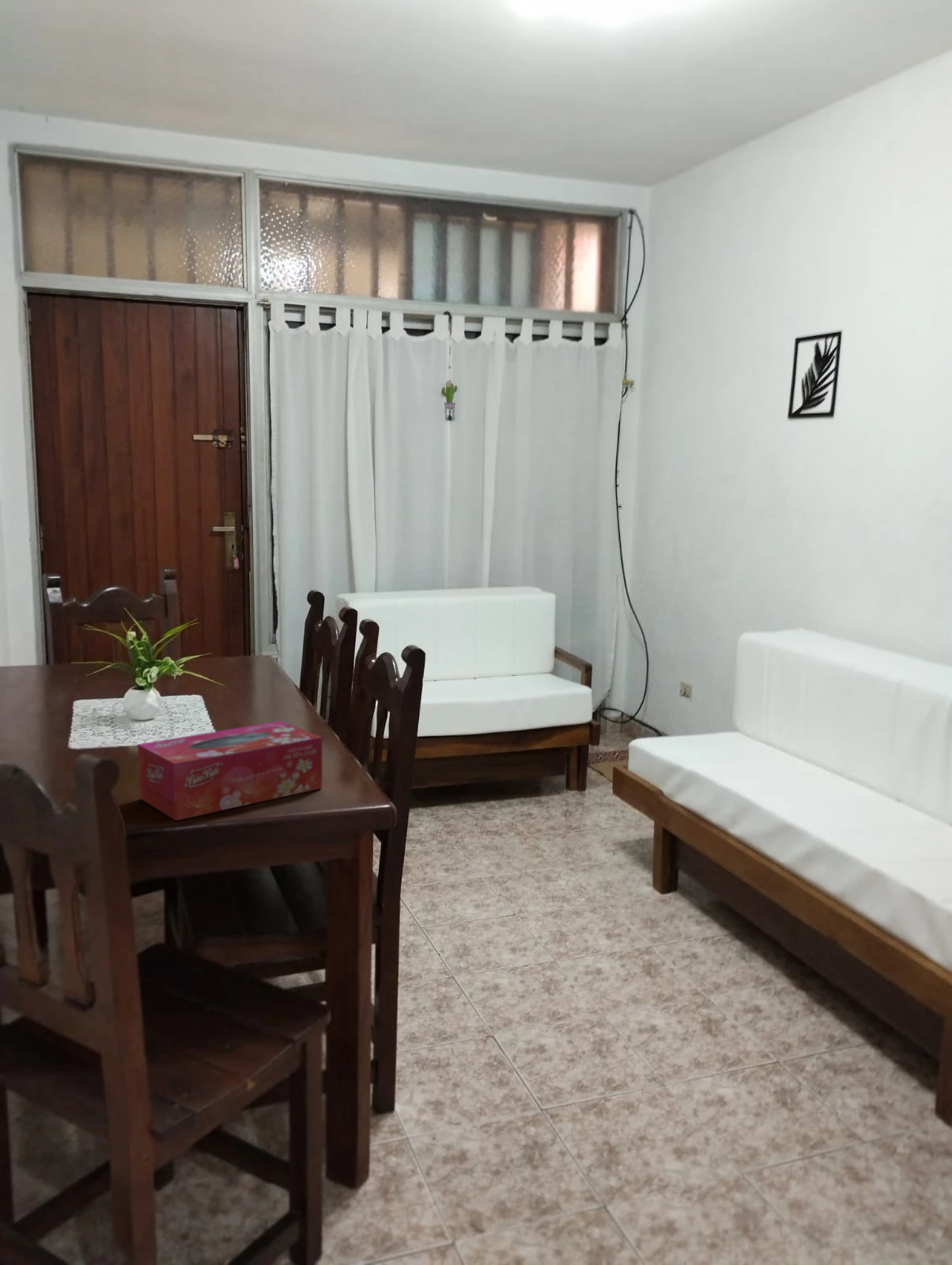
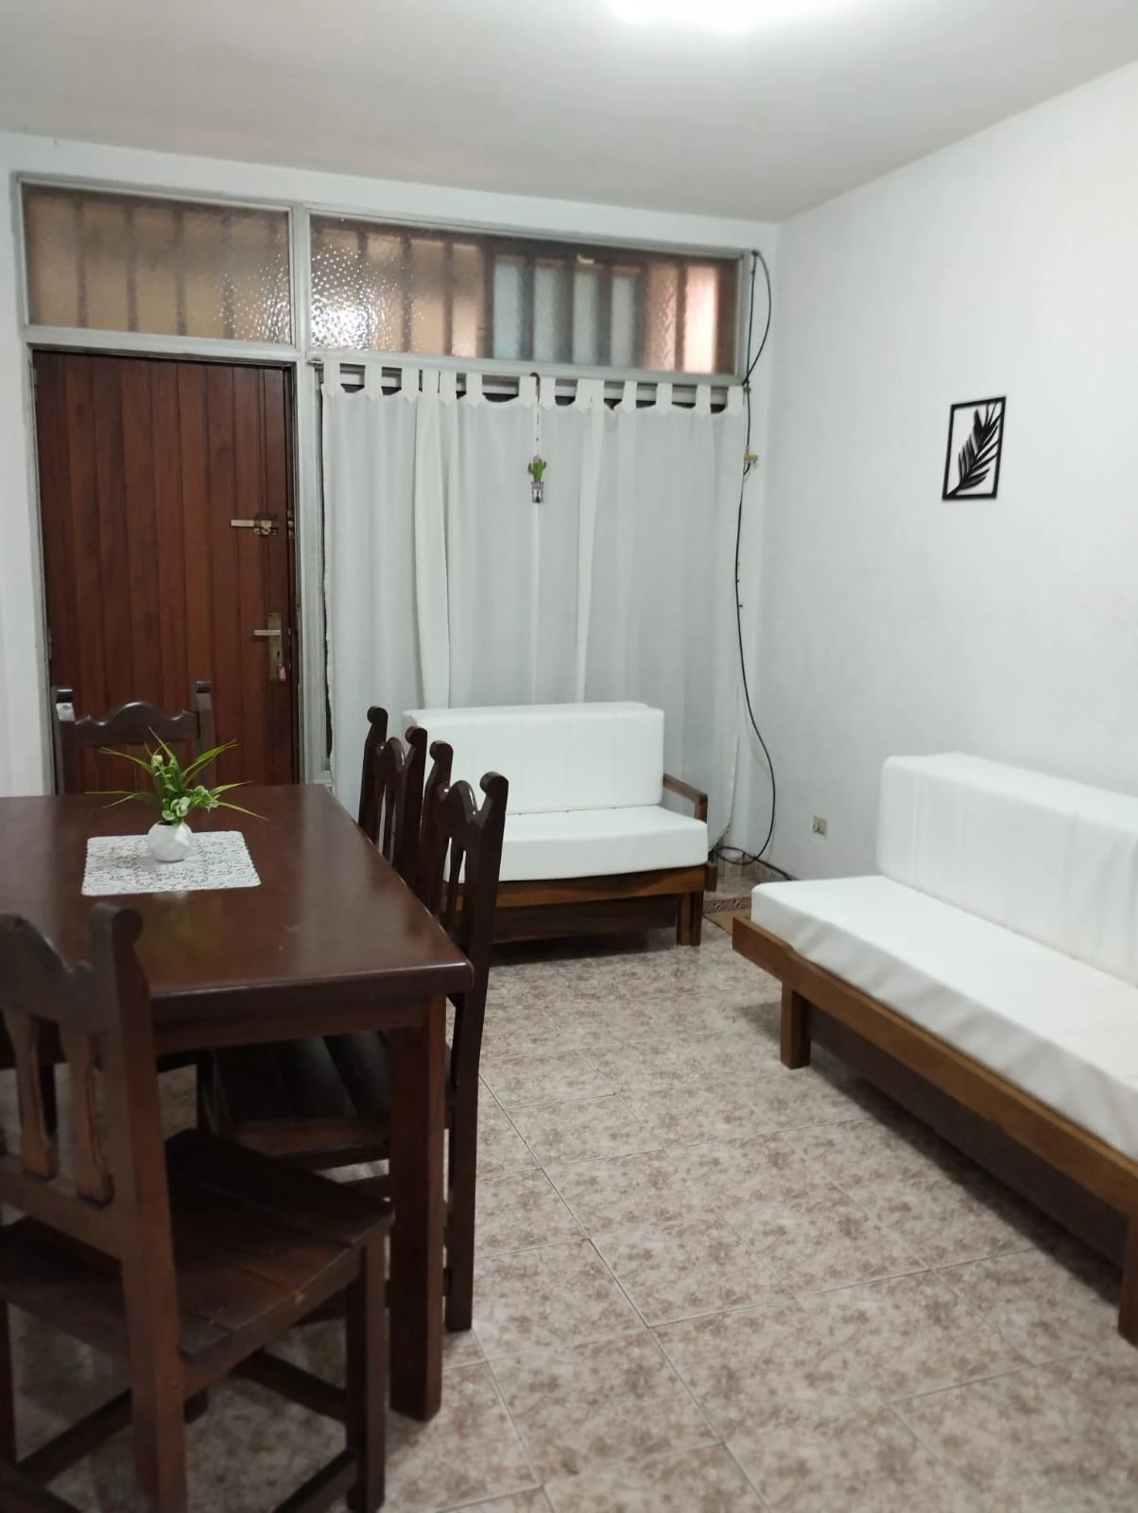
- tissue box [137,720,323,821]
